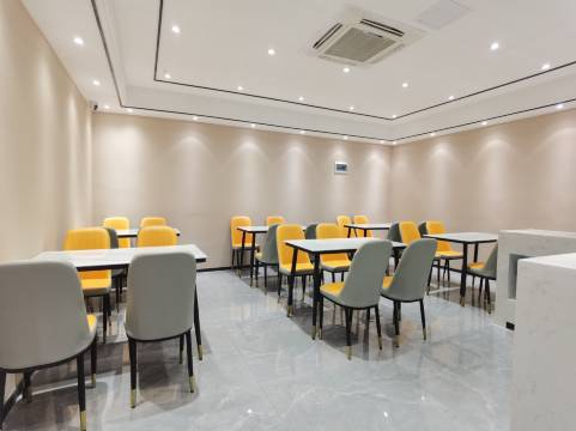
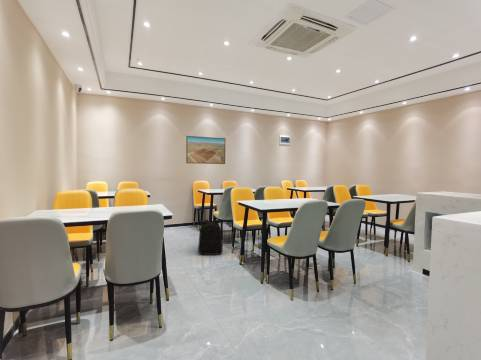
+ backpack [197,218,224,256]
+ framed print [185,135,226,165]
